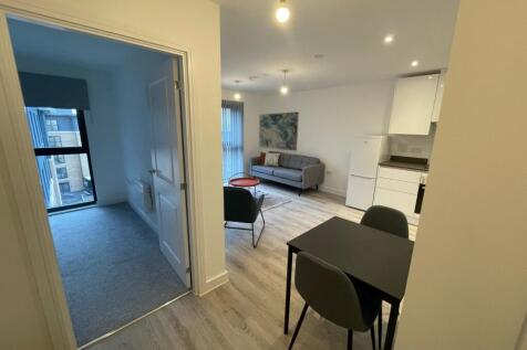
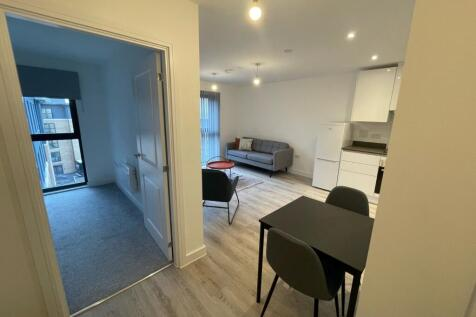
- wall art [258,110,300,152]
